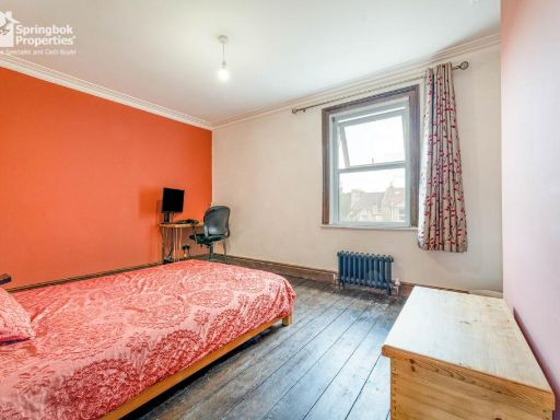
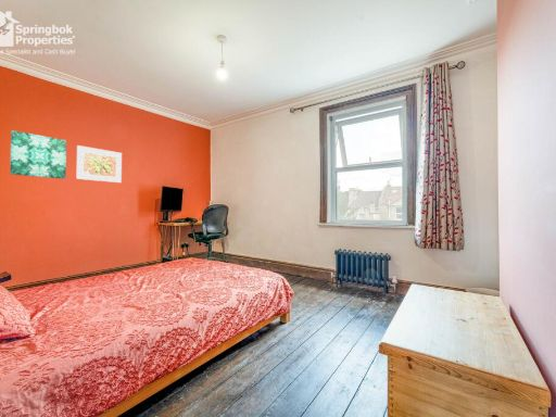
+ wall art [9,129,67,180]
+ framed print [75,144,123,184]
